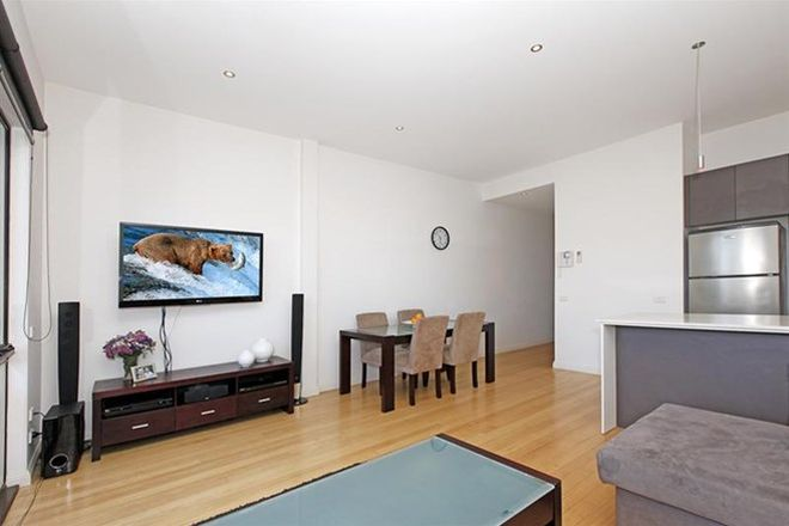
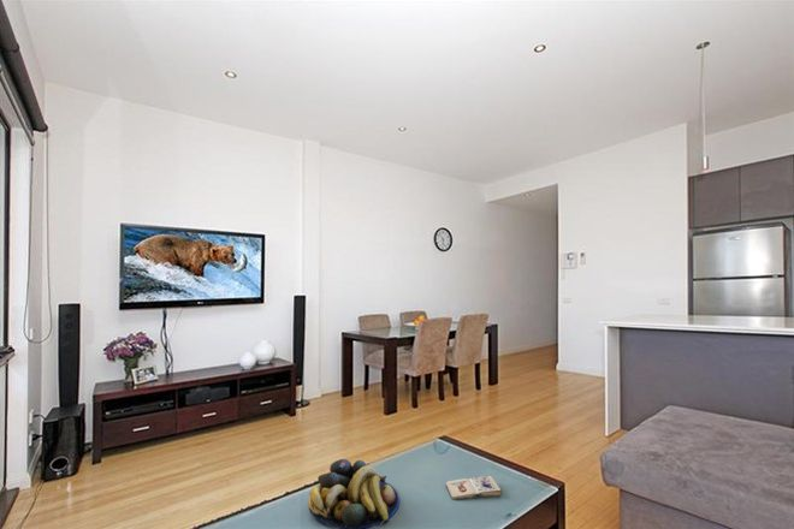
+ paperback book [445,475,504,500]
+ fruit bowl [307,458,401,529]
